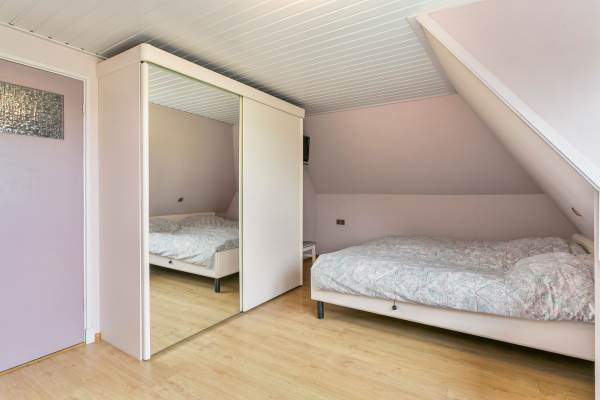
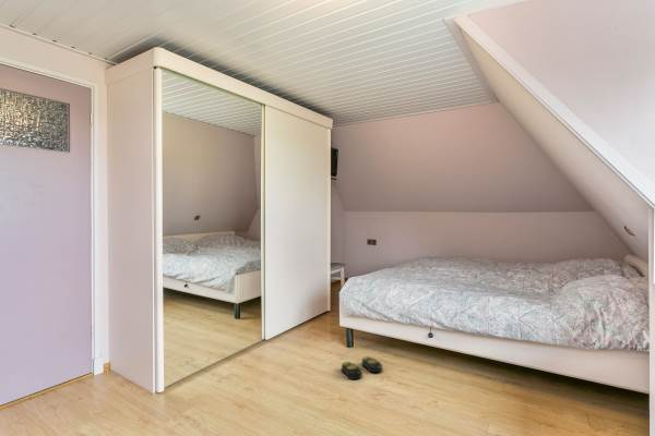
+ slippers [341,355,383,380]
